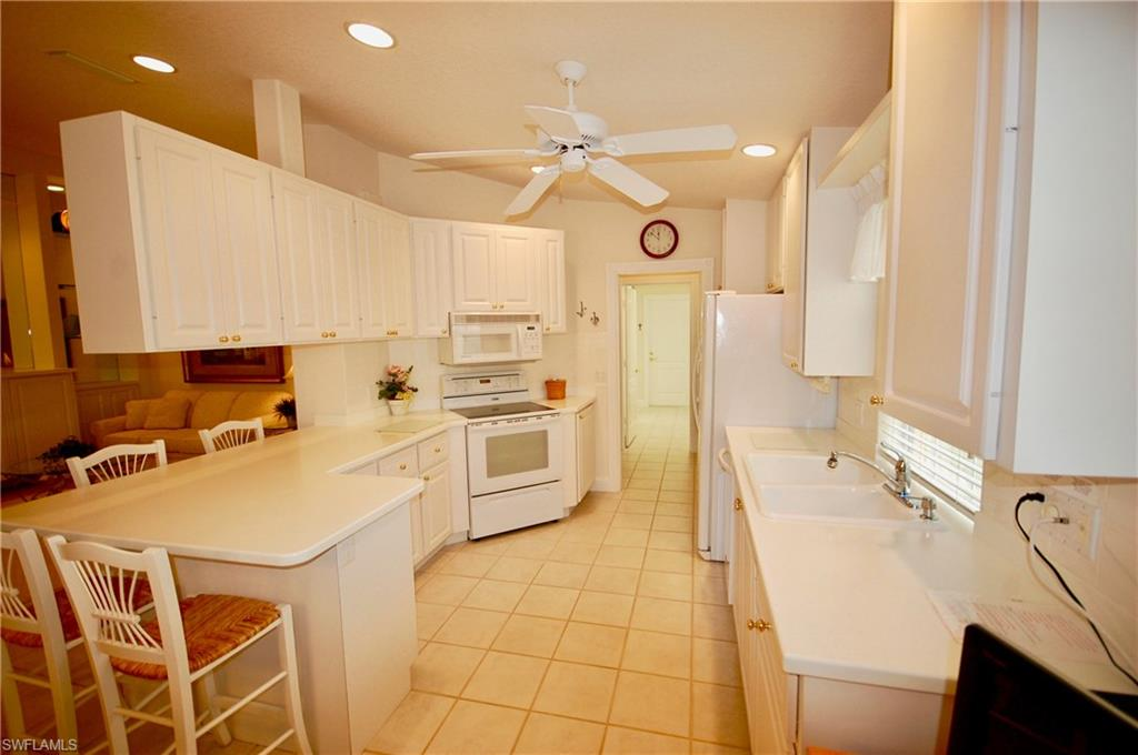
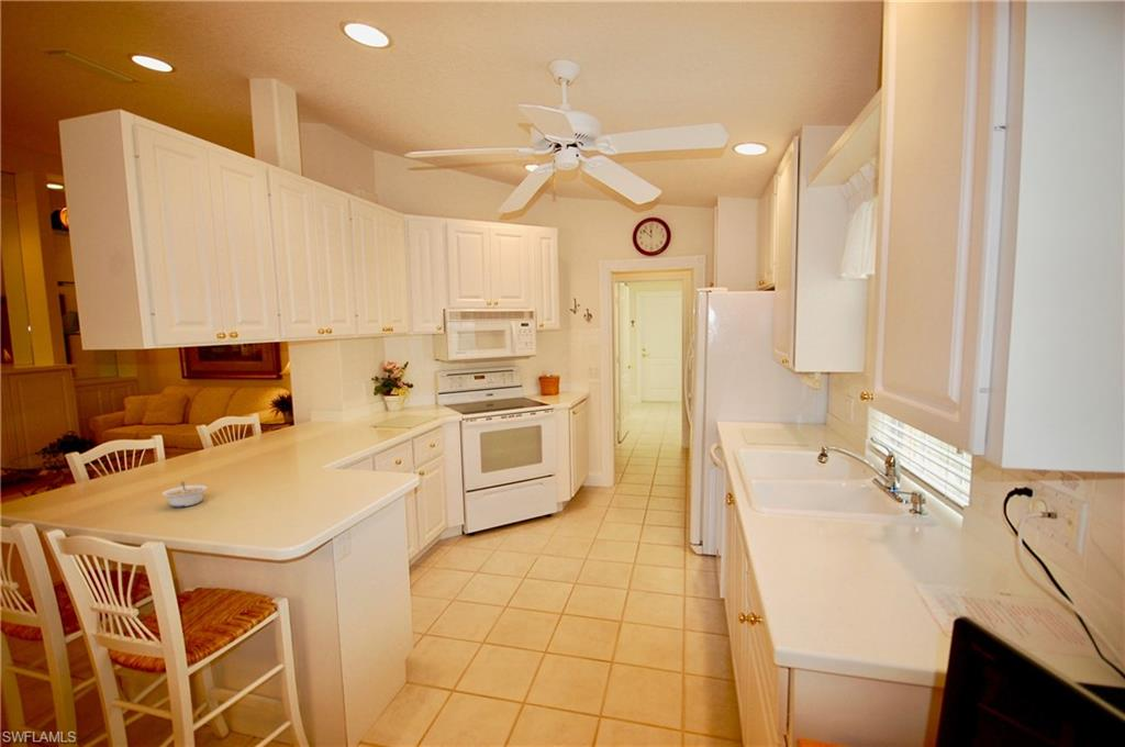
+ legume [161,480,209,509]
